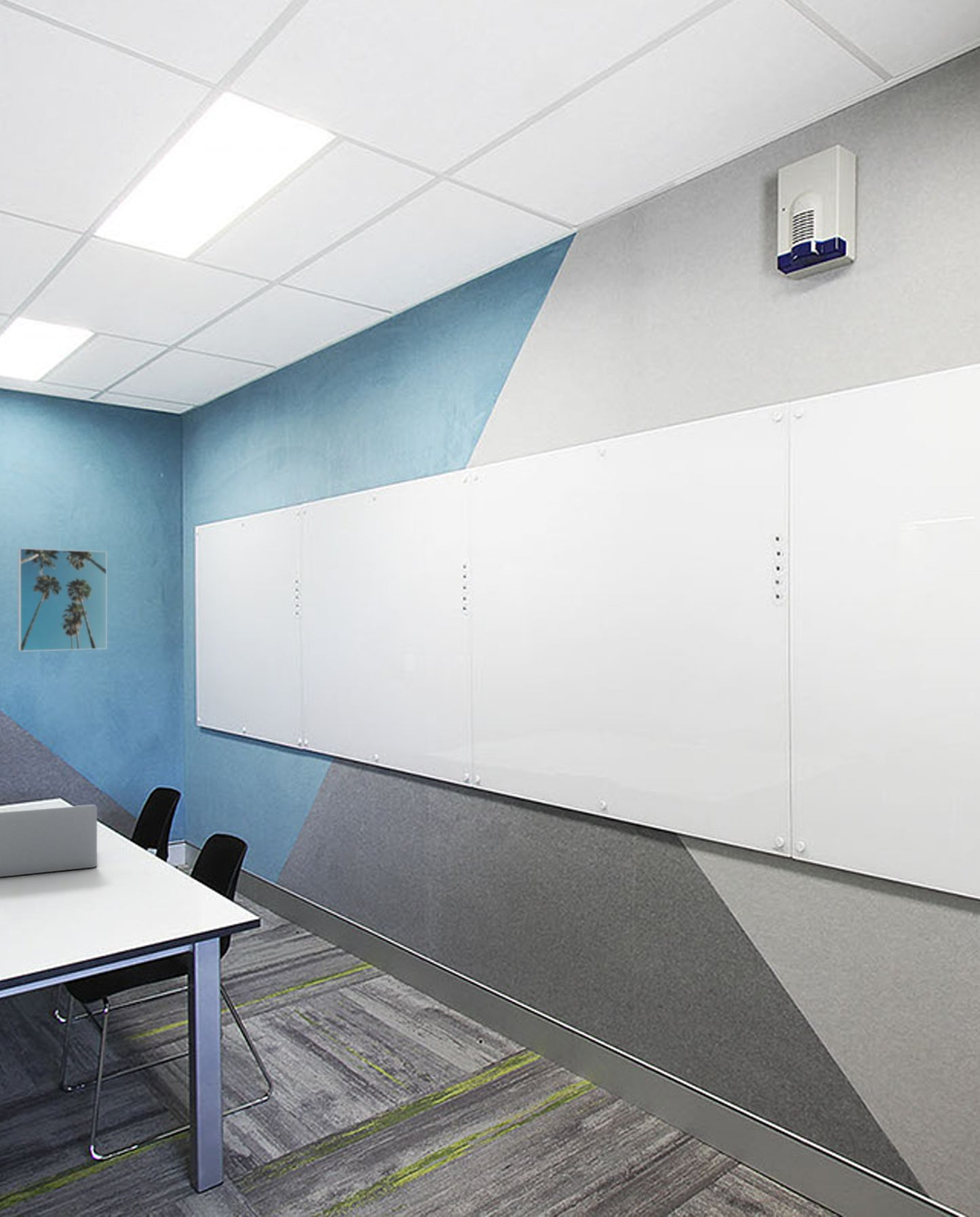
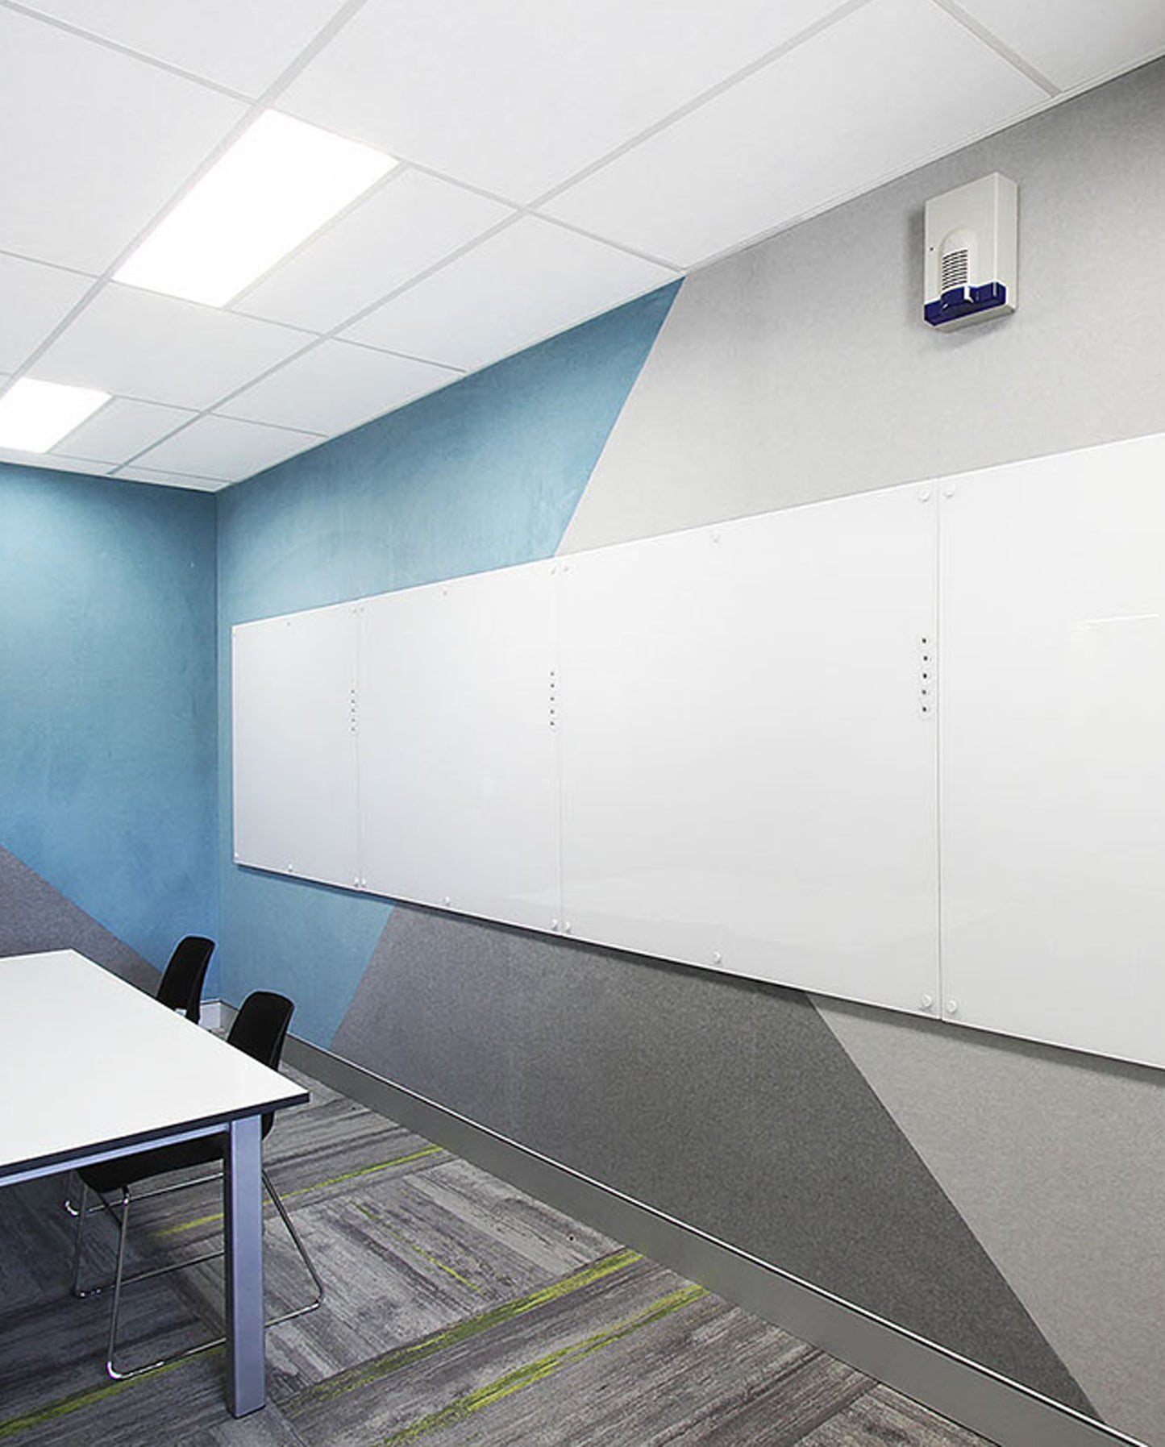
- laptop [0,804,98,877]
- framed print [18,547,108,652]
